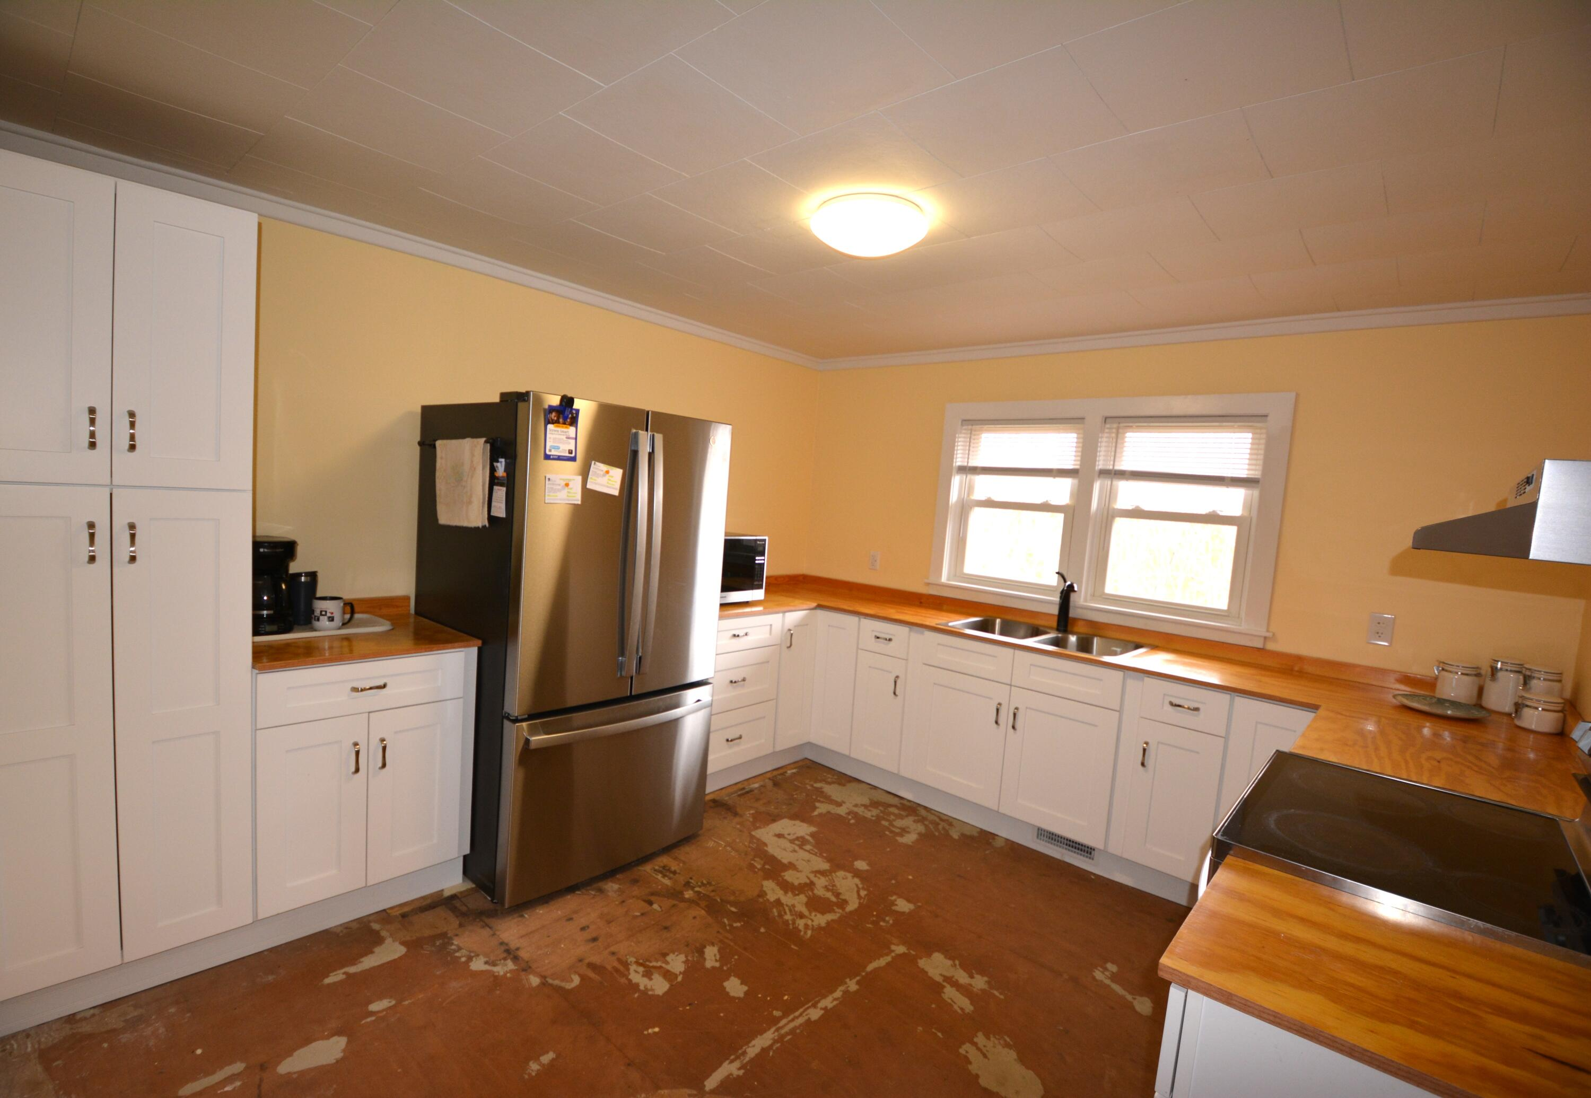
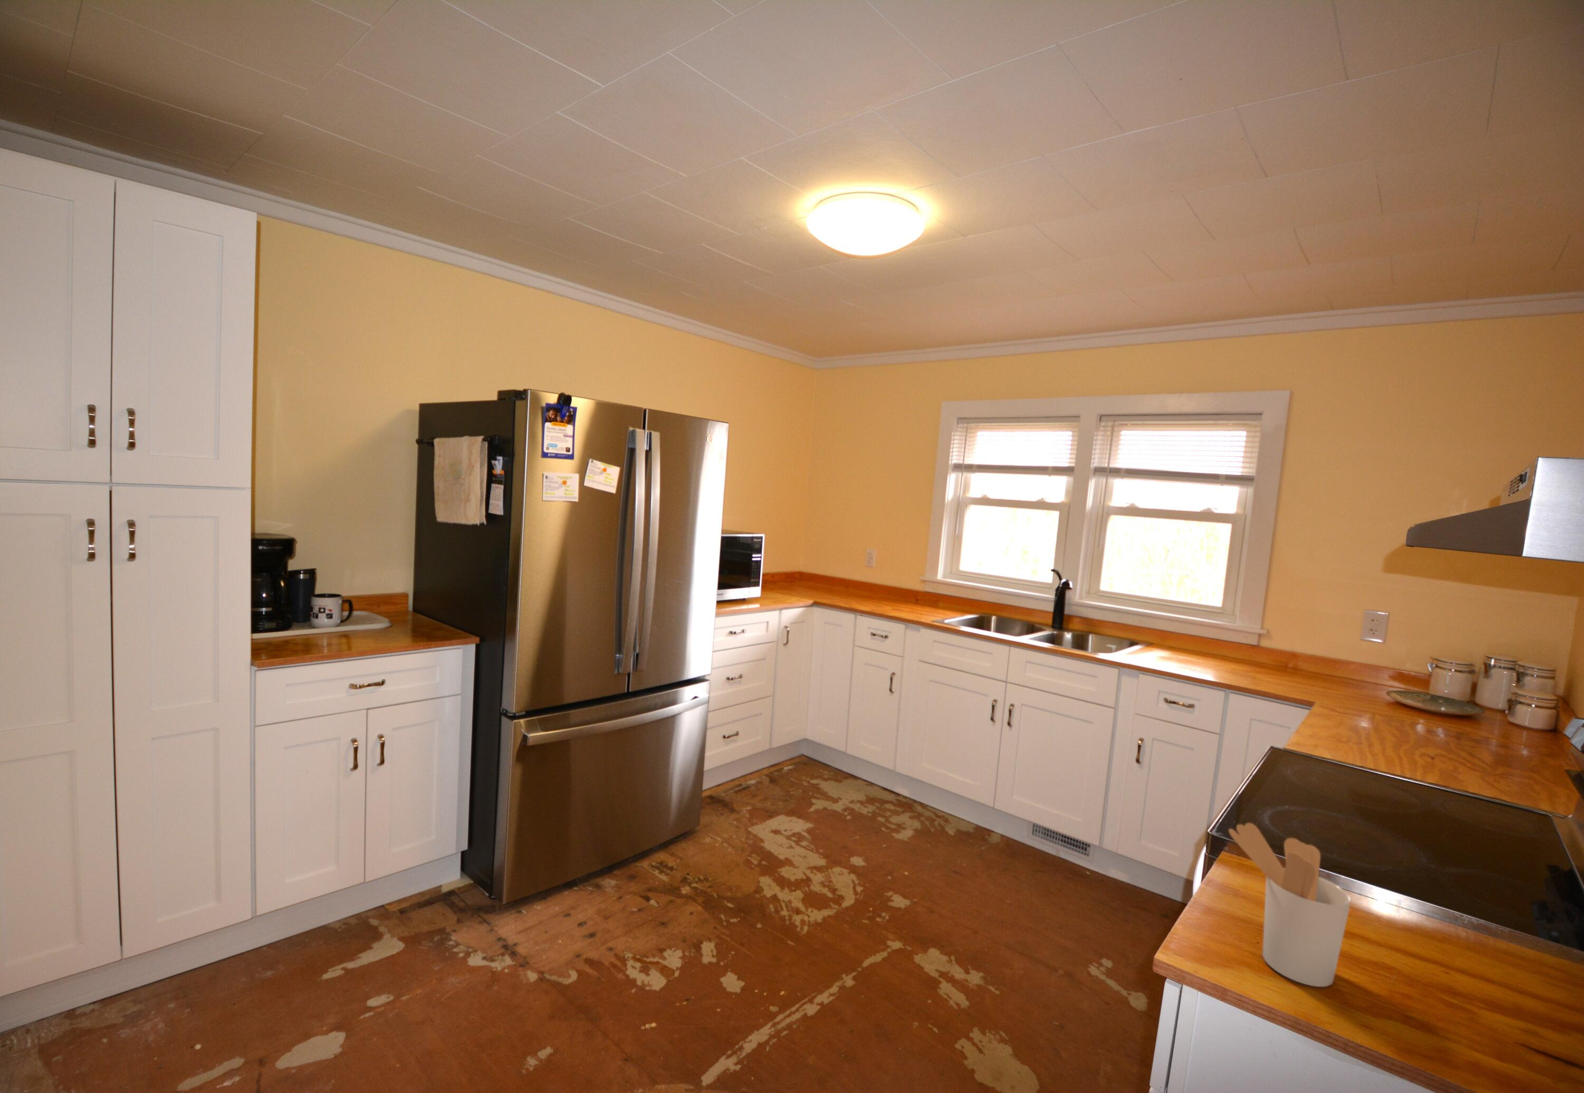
+ utensil holder [1228,822,1352,987]
